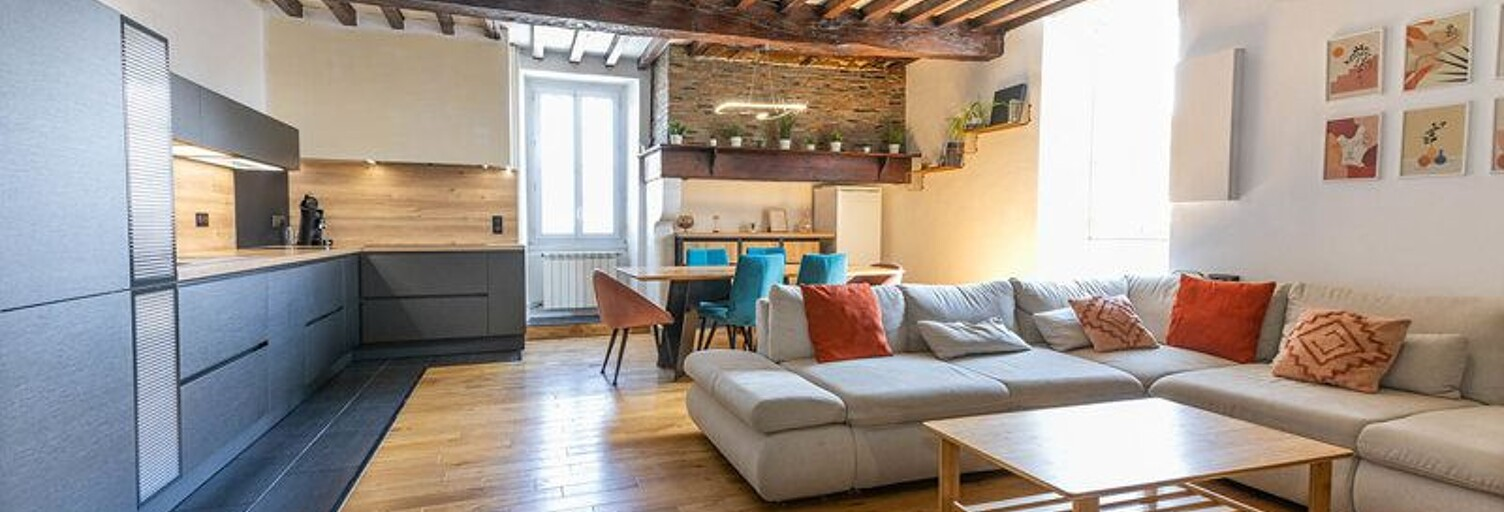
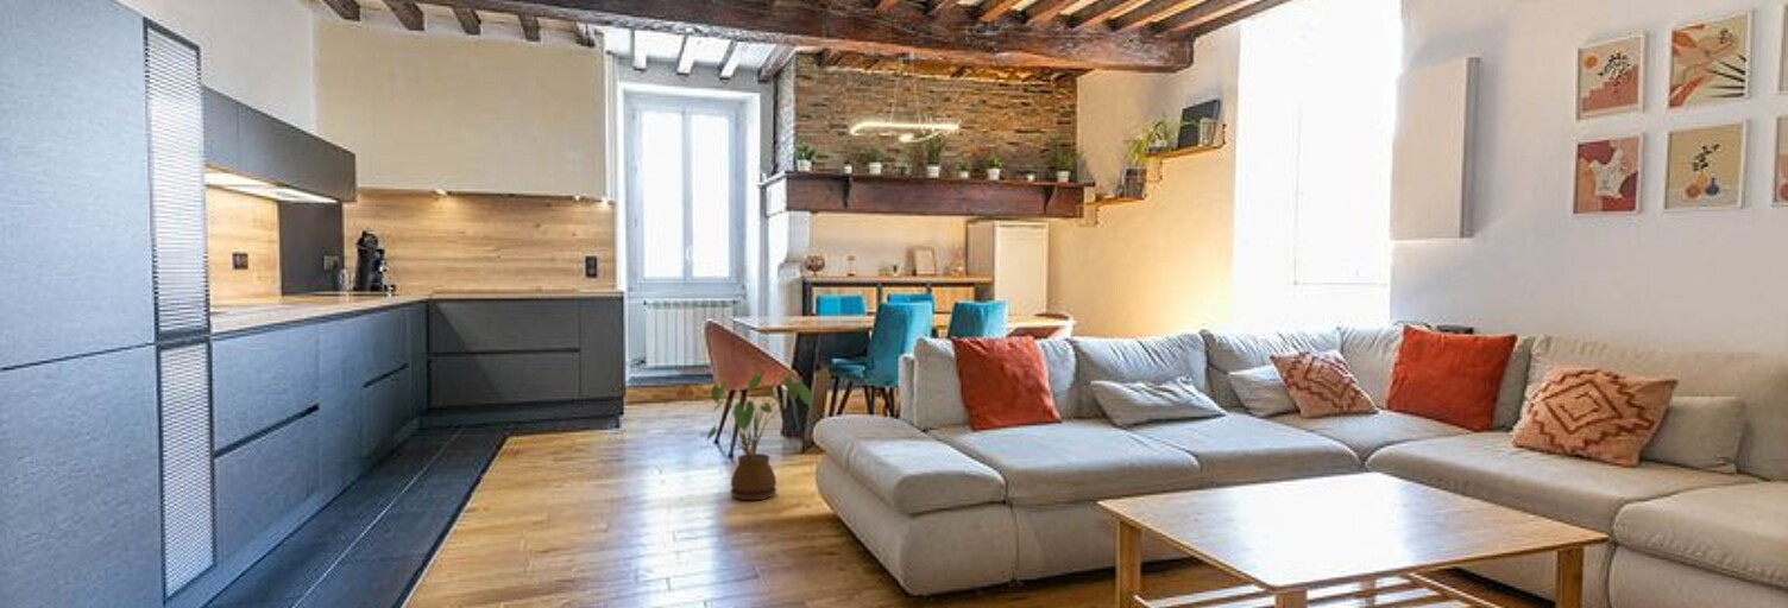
+ house plant [705,370,814,501]
